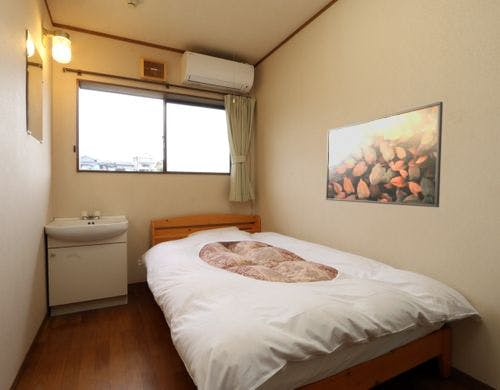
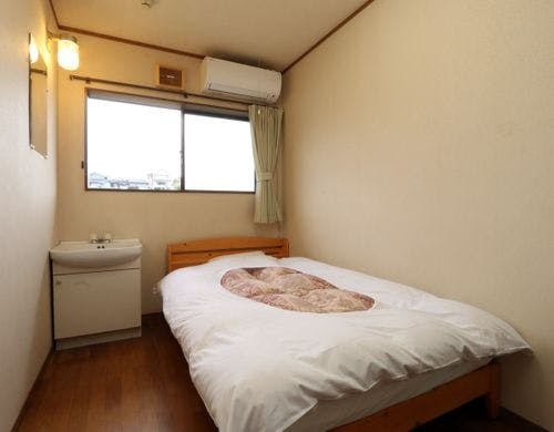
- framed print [325,101,444,208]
